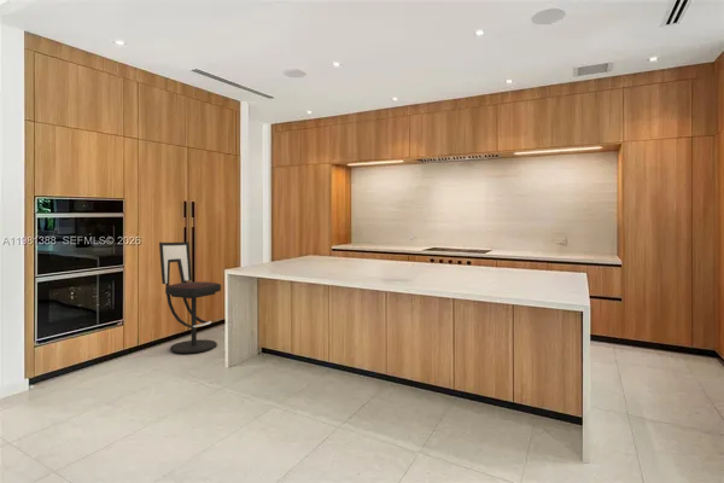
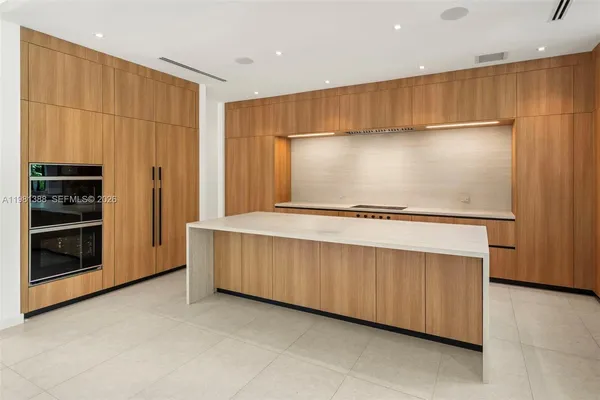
- bar stool [158,240,222,354]
